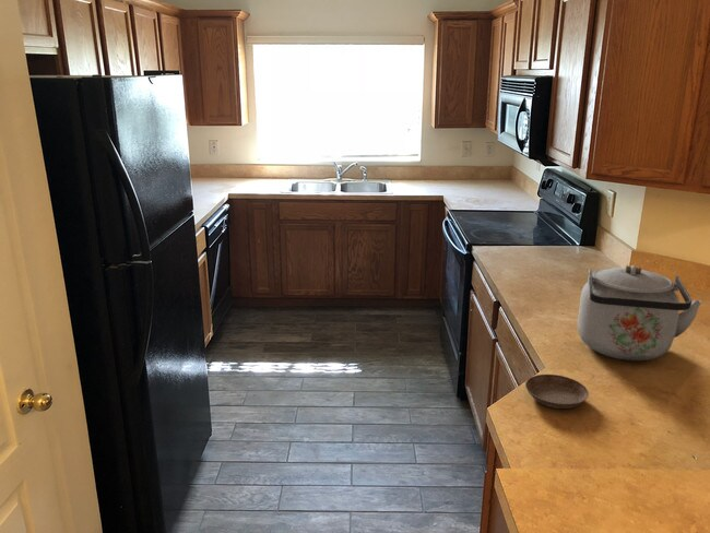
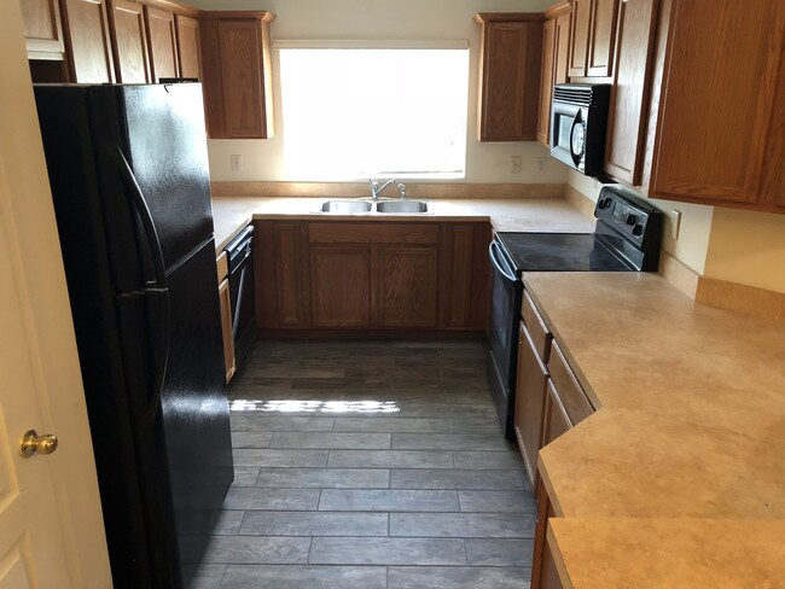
- saucer [524,374,590,410]
- kettle [577,264,703,362]
